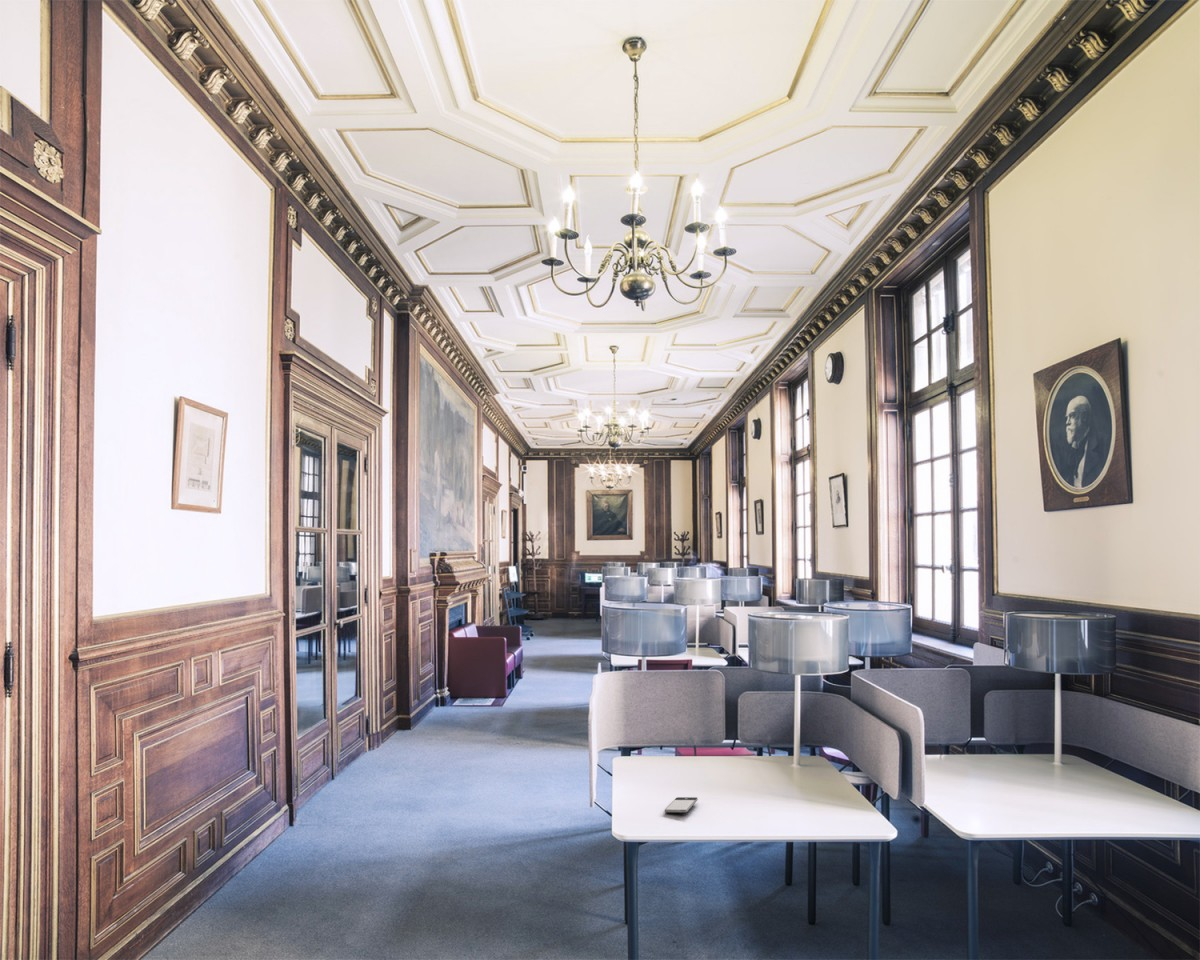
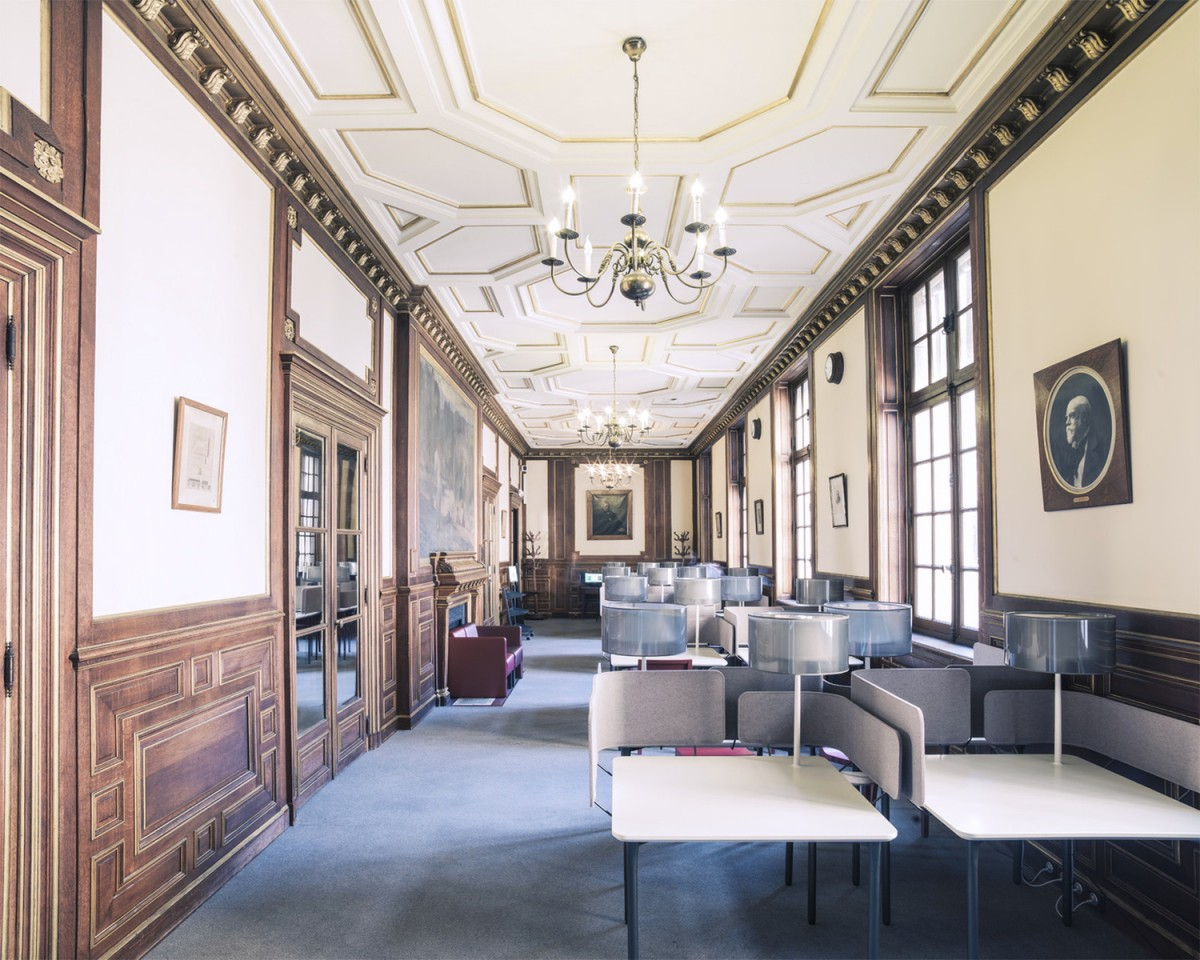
- smartphone [664,796,699,814]
